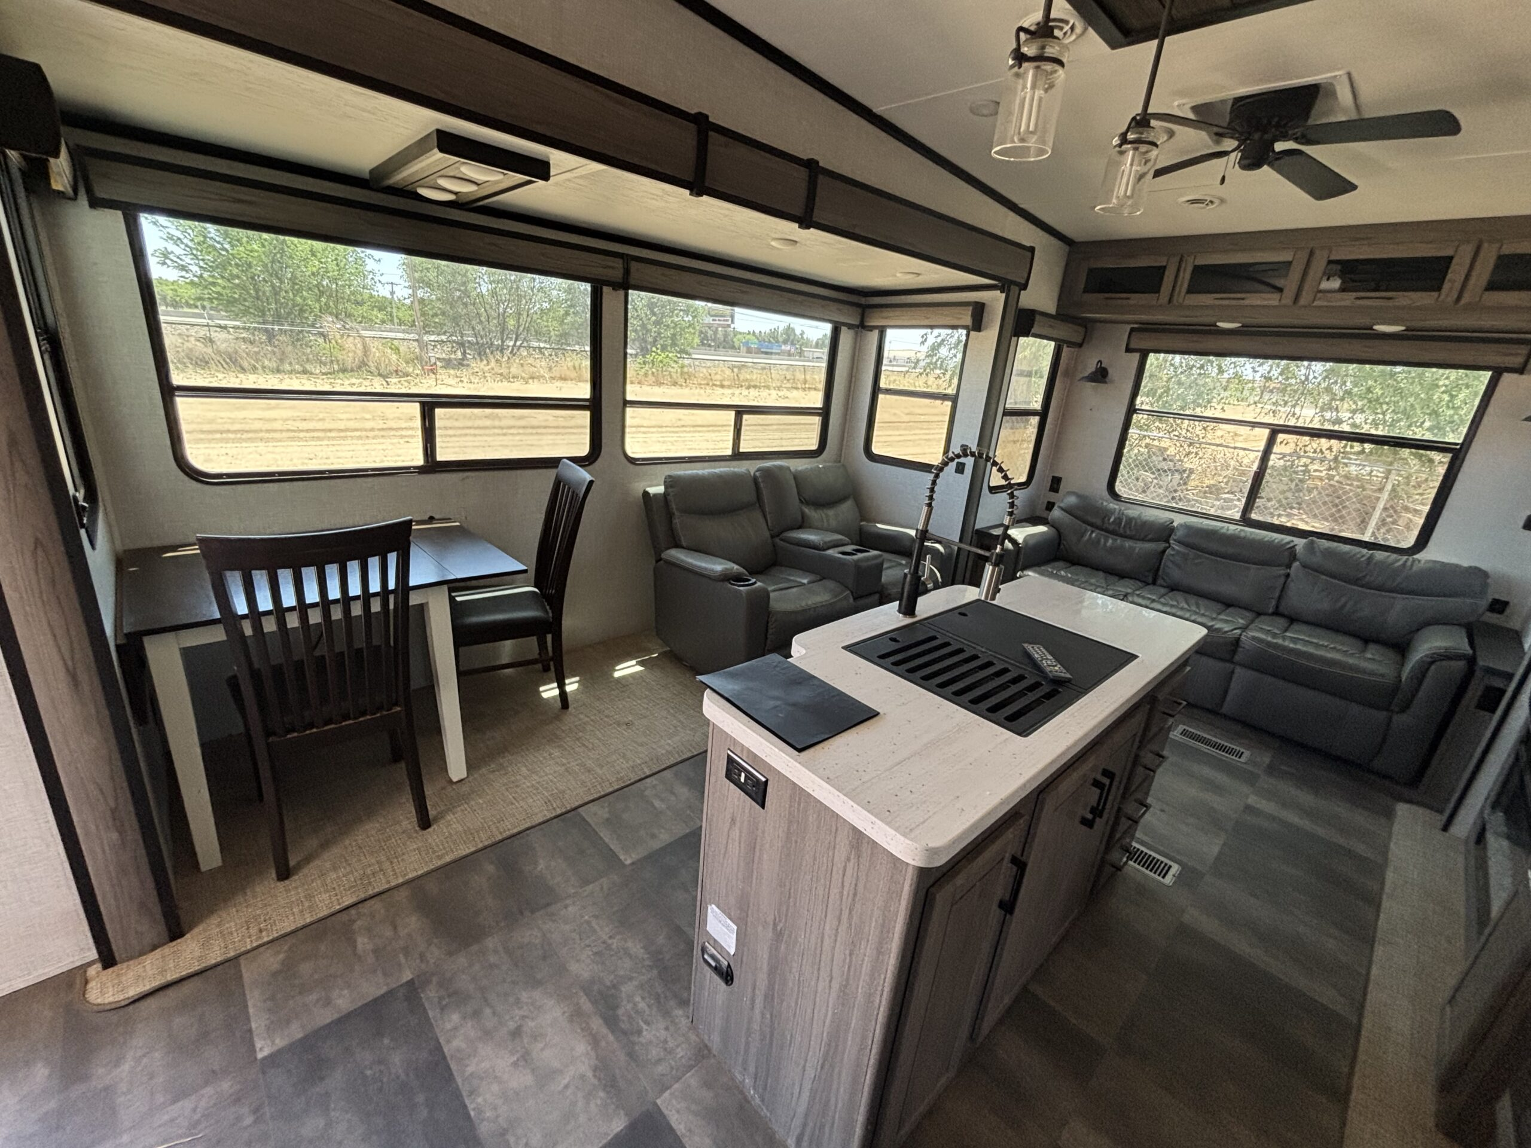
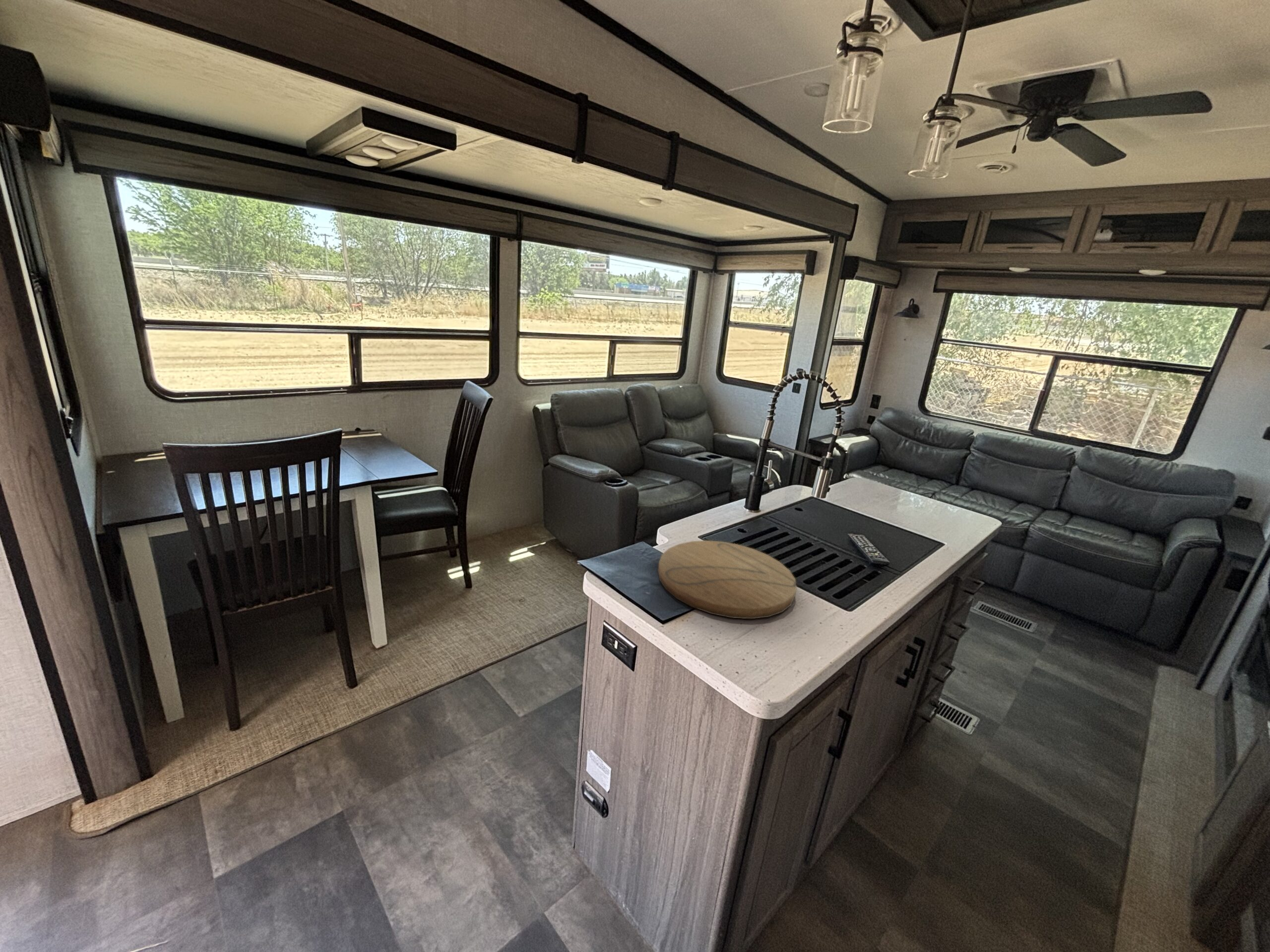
+ cutting board [657,540,797,619]
